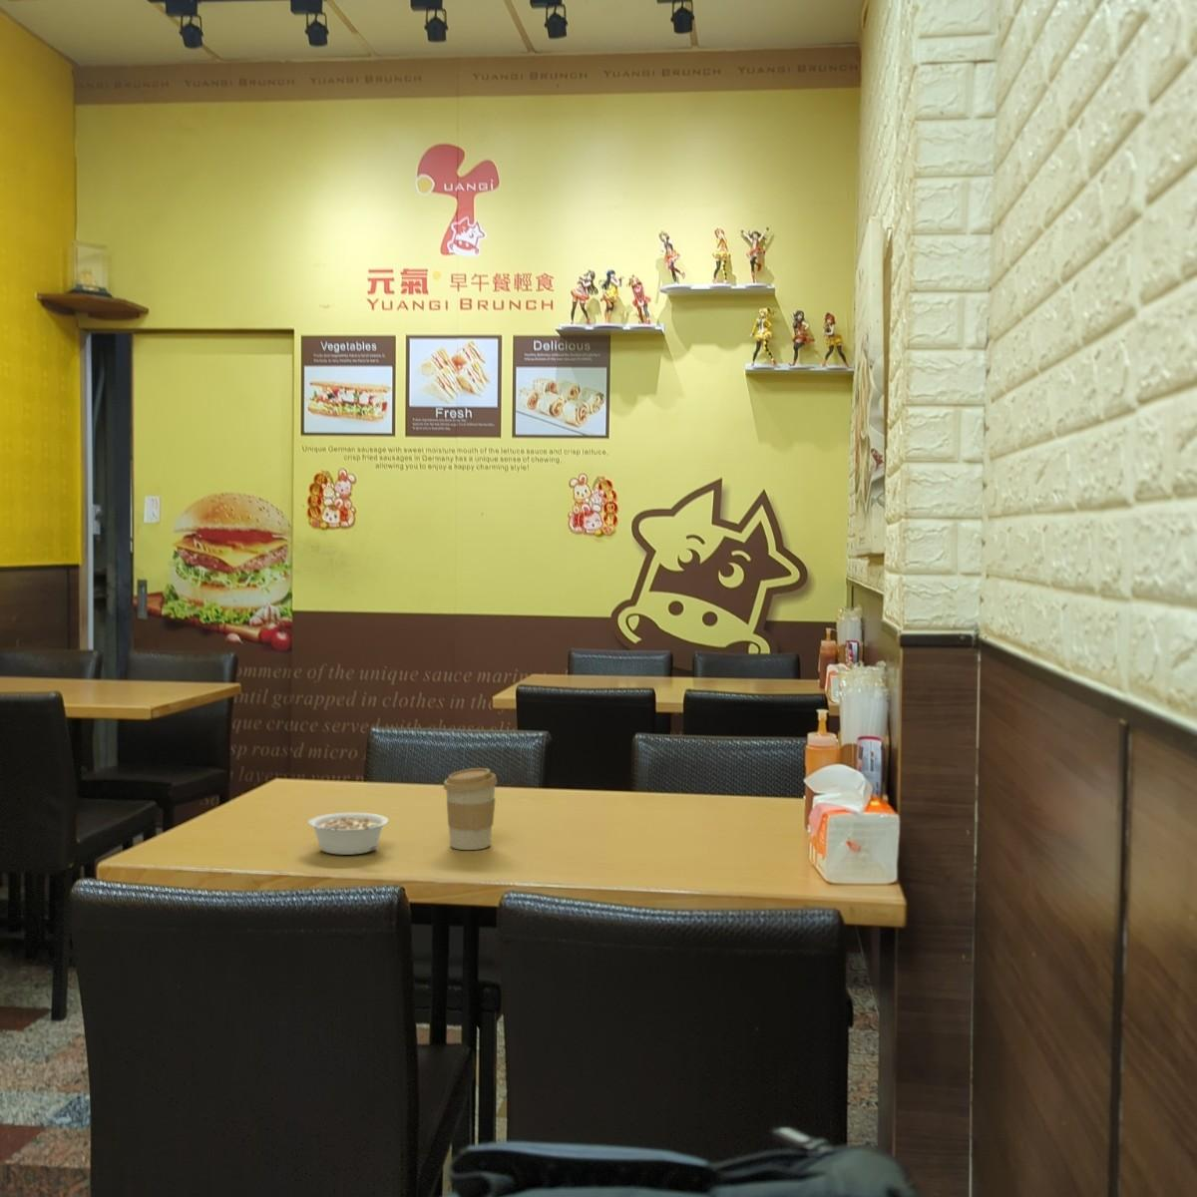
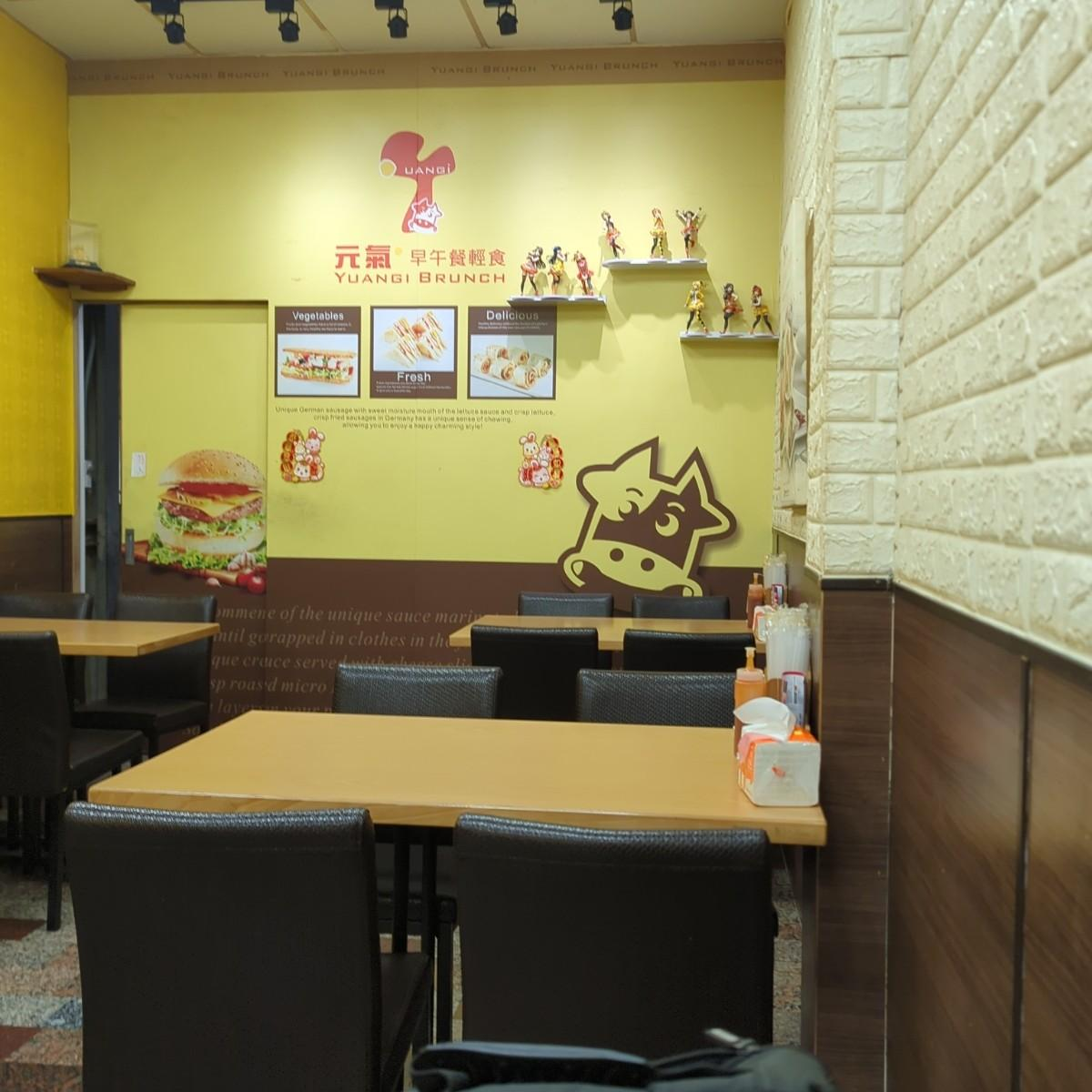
- legume [307,812,390,856]
- coffee cup [443,767,499,851]
